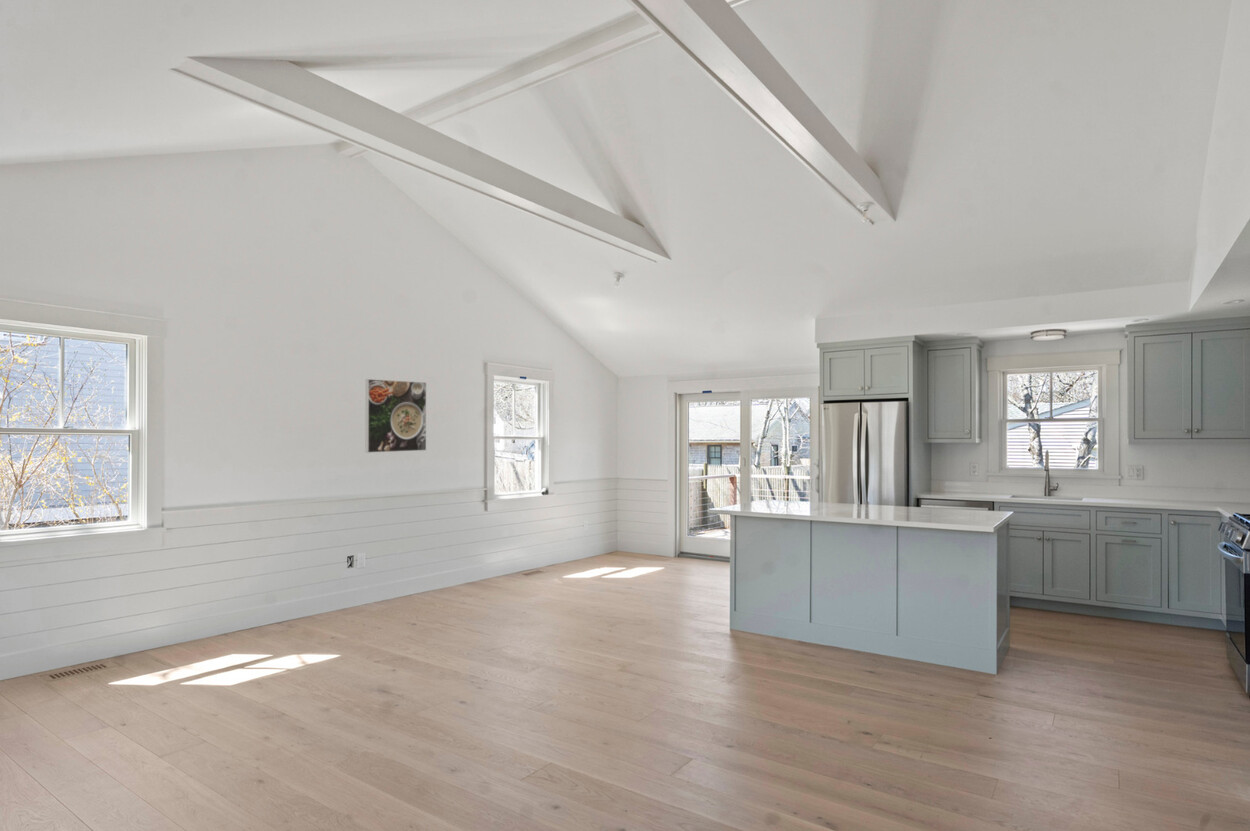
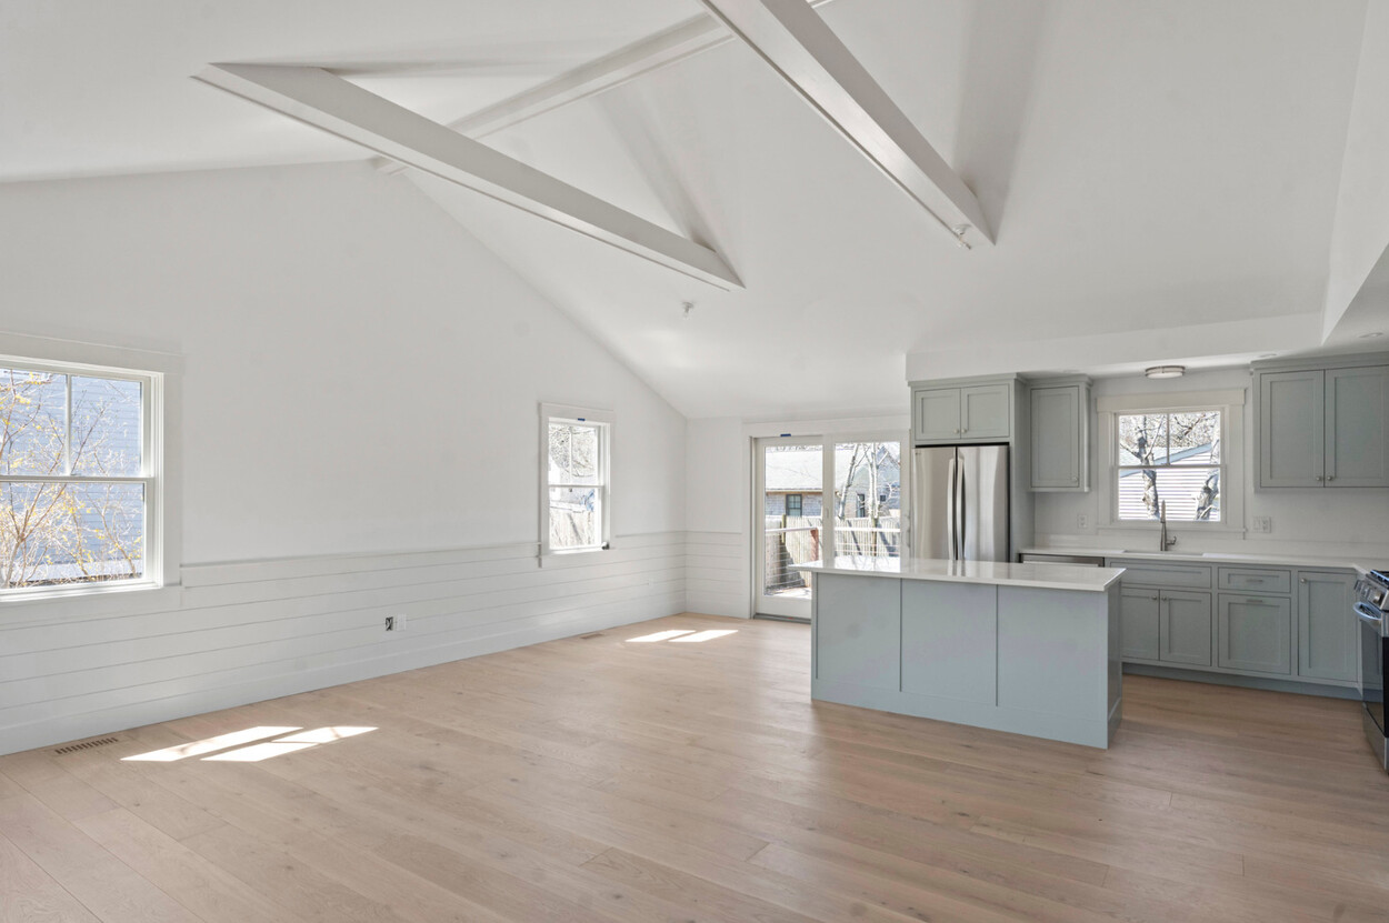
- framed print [365,378,427,454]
